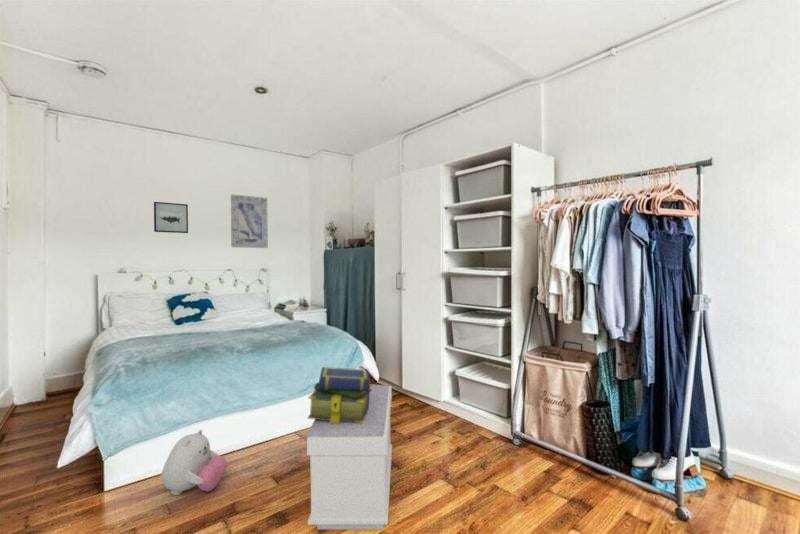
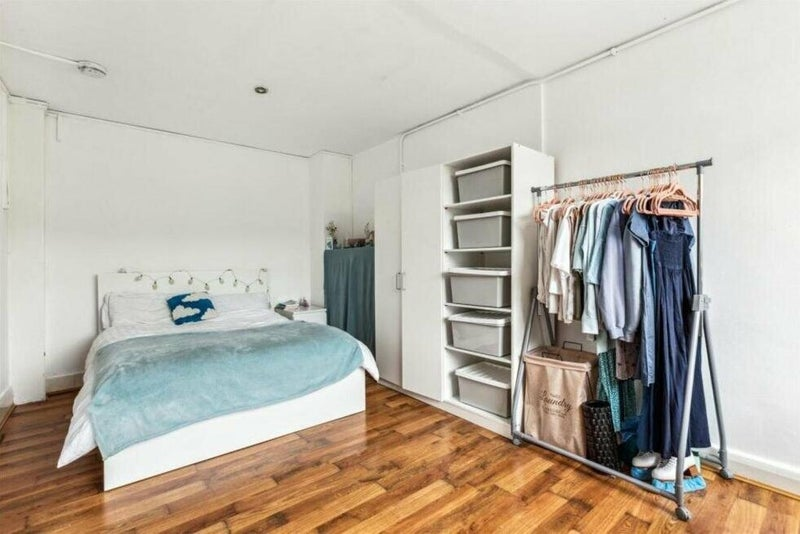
- wall art [153,201,189,234]
- plush toy [160,429,228,496]
- bench [306,383,393,530]
- wall art [230,193,269,249]
- stack of books [307,366,373,423]
